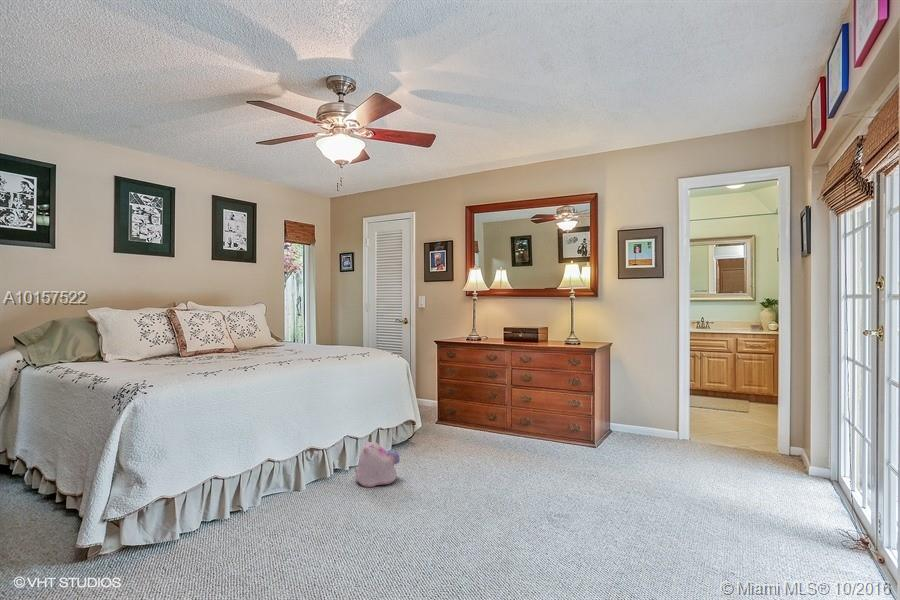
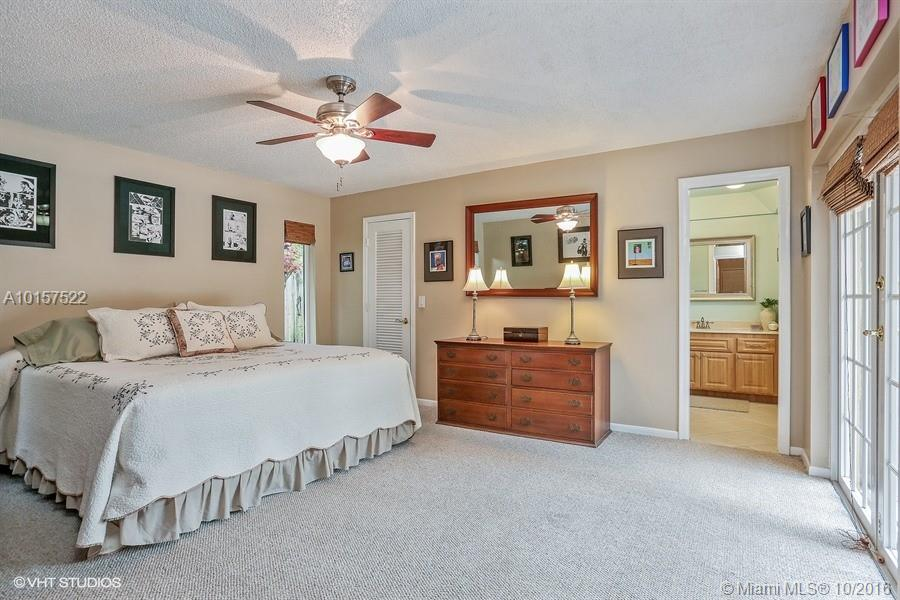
- plush toy [354,440,401,488]
